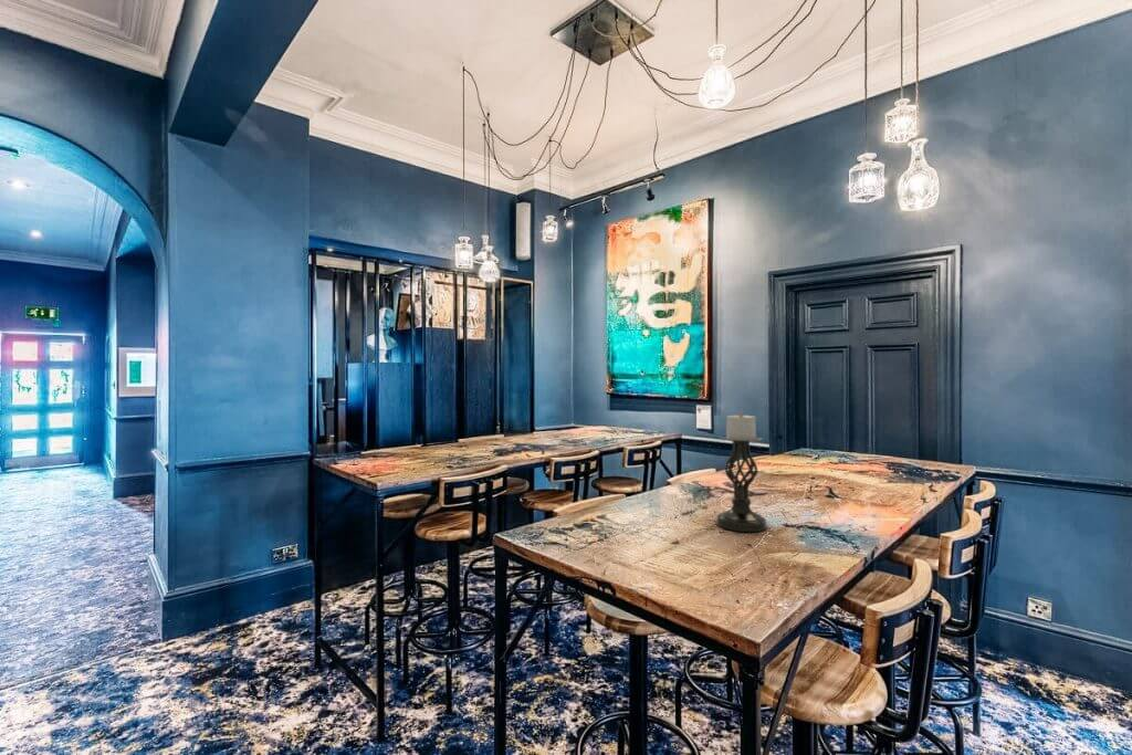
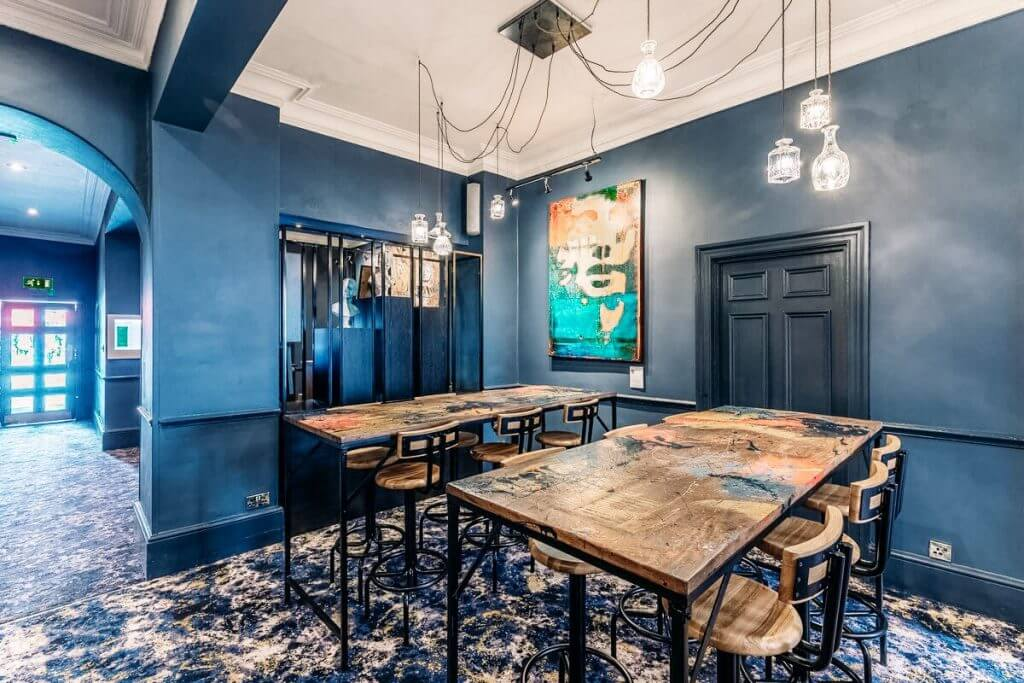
- candle holder [715,411,768,533]
